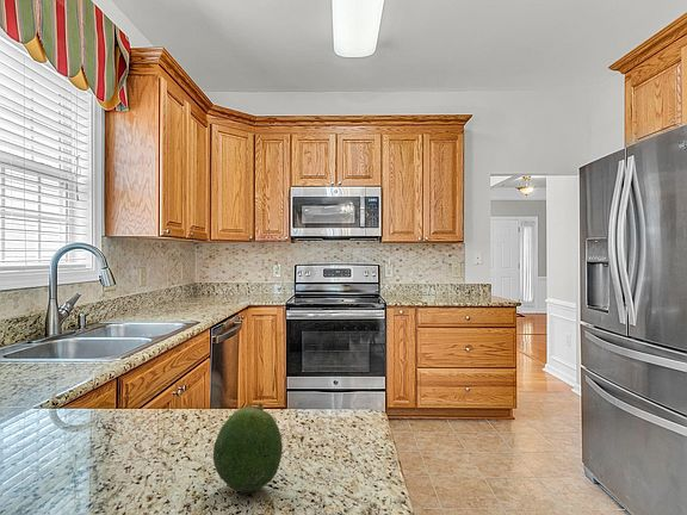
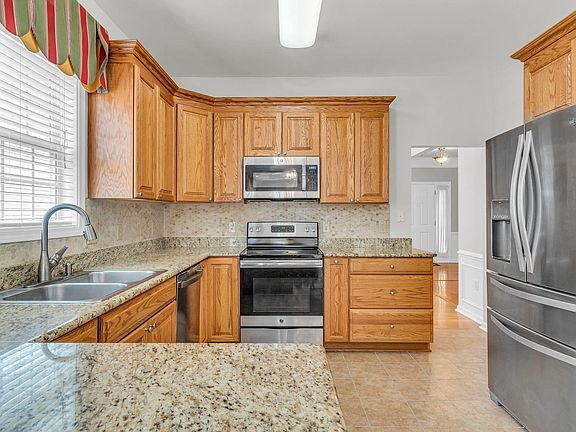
- fruit [212,402,284,494]
